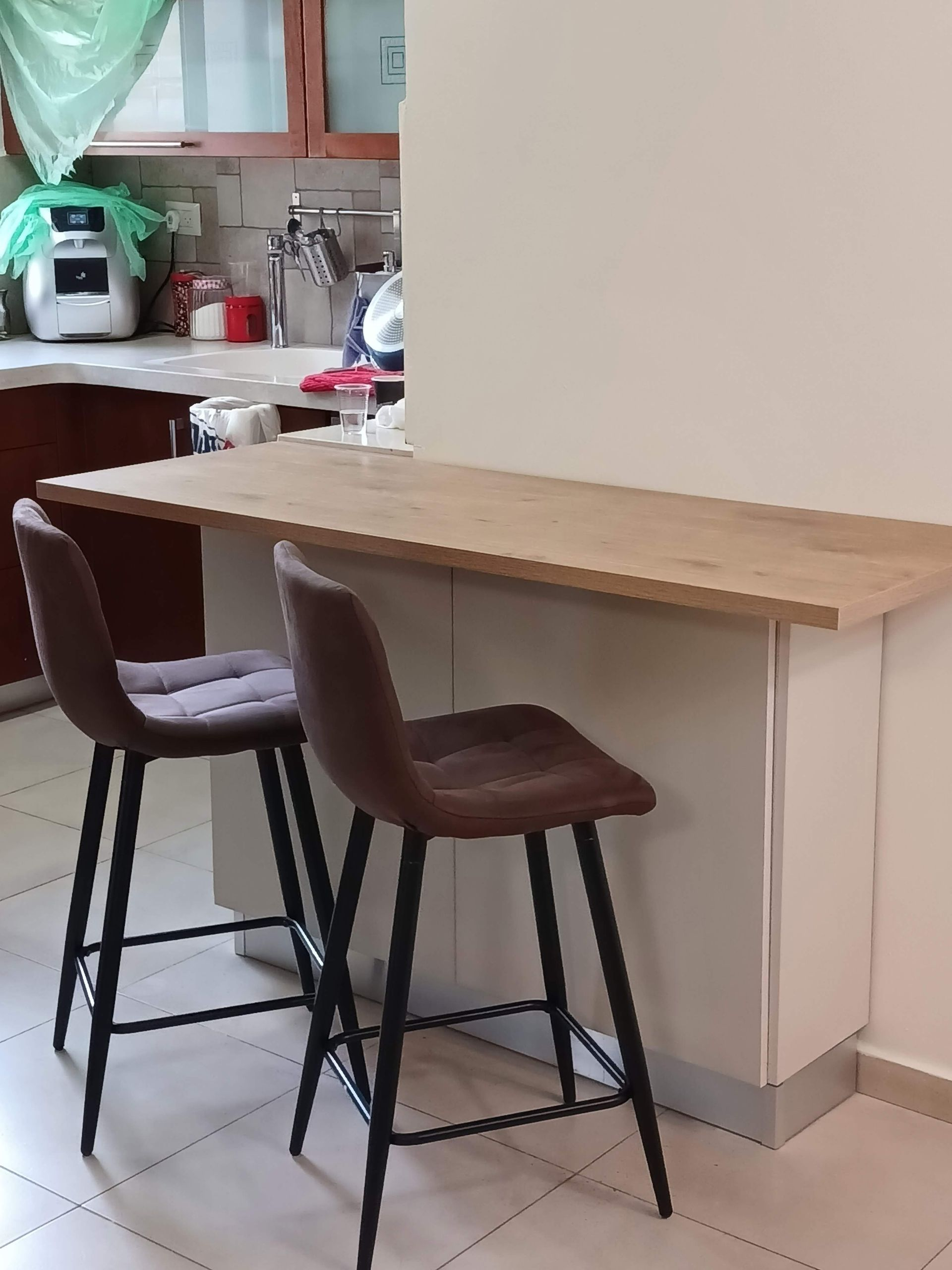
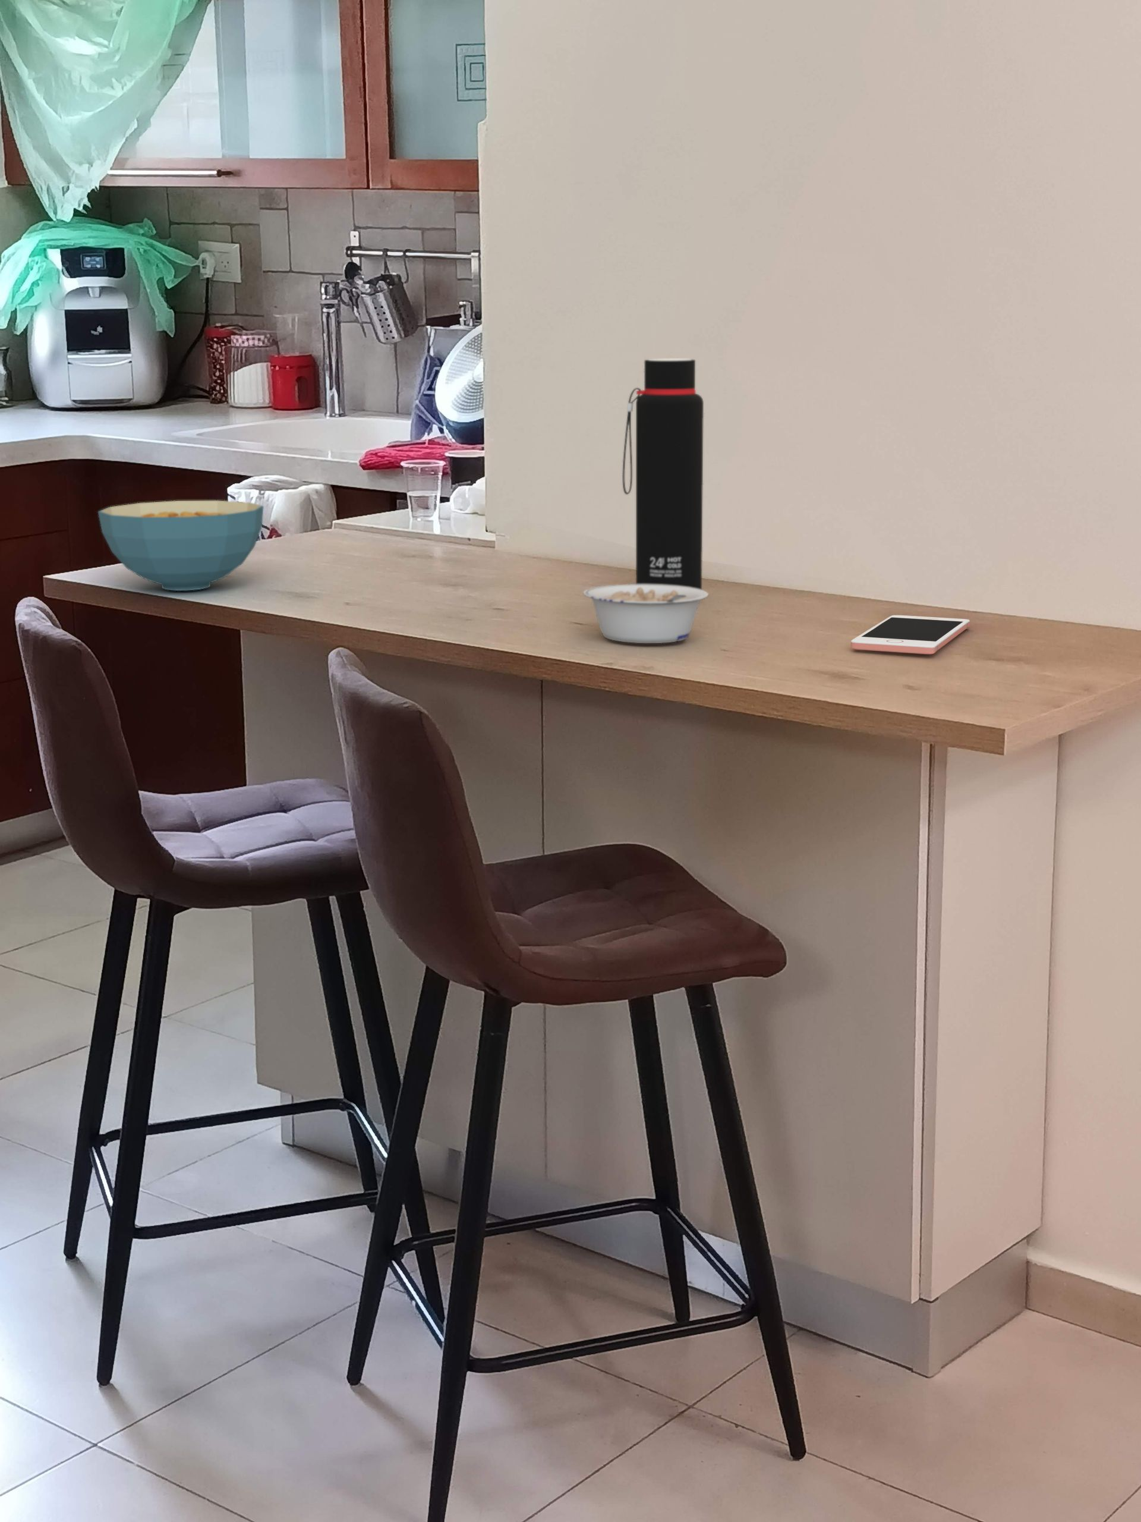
+ water bottle [622,358,705,590]
+ cereal bowl [97,500,265,591]
+ cell phone [851,615,971,656]
+ legume [582,584,710,644]
